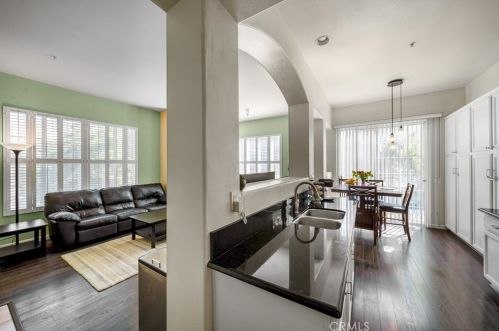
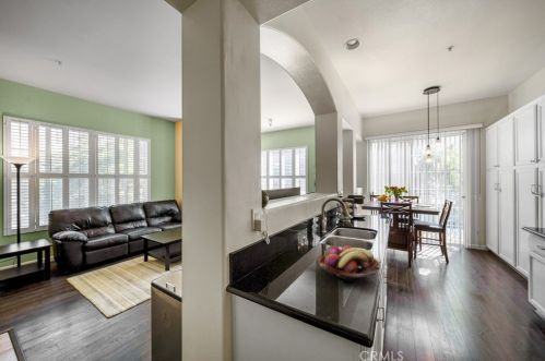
+ fruit basket [317,244,382,284]
